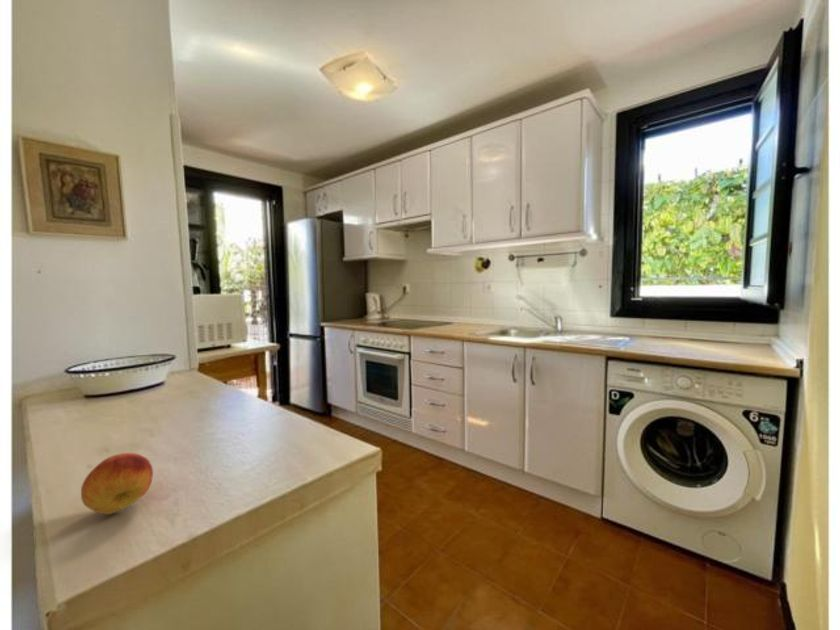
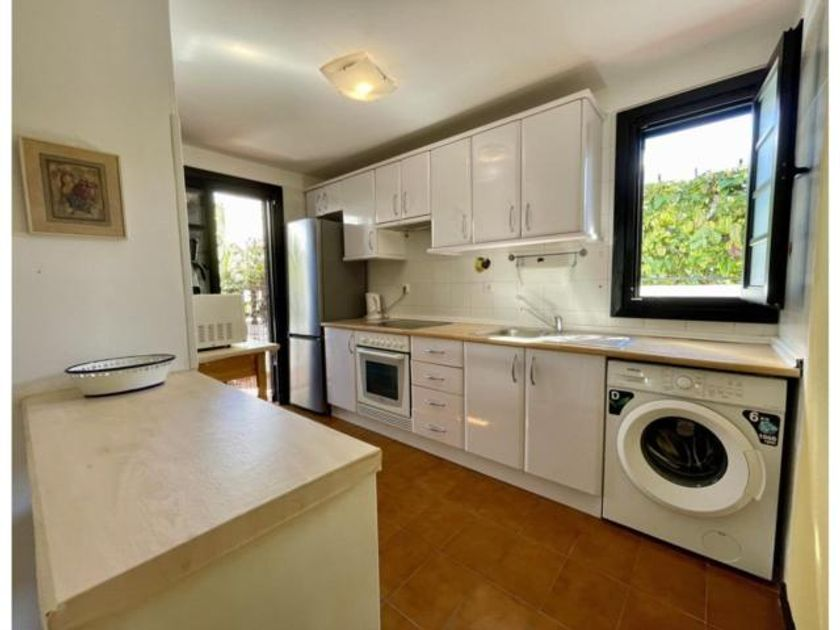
- fruit [80,452,154,515]
